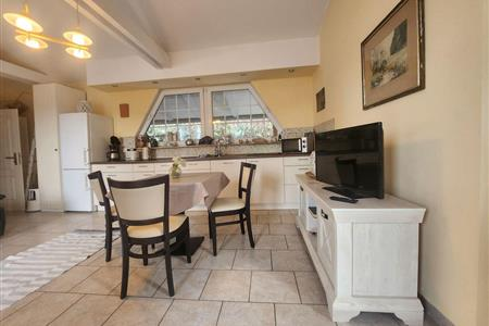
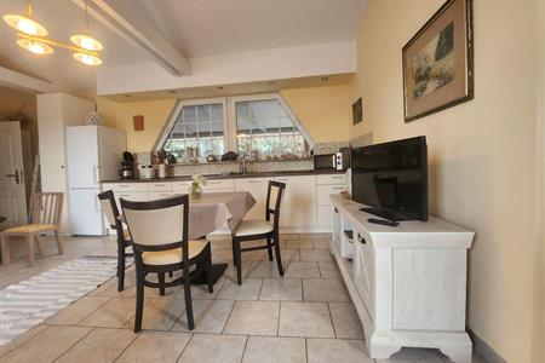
+ dining chair [0,191,65,267]
